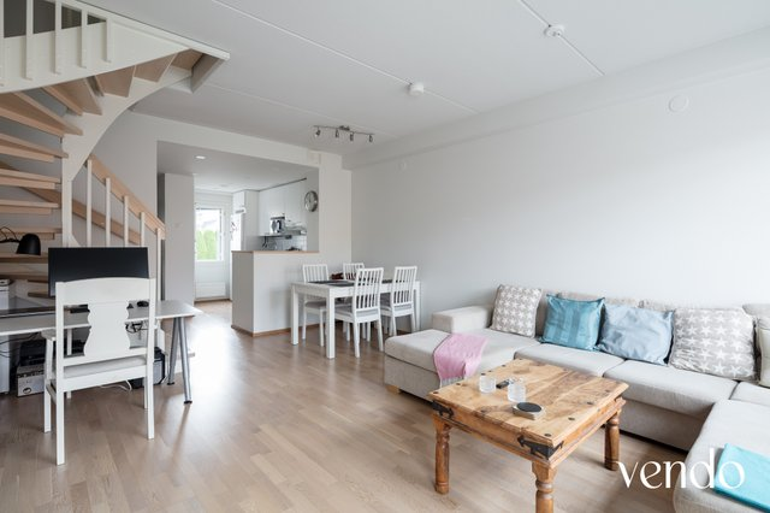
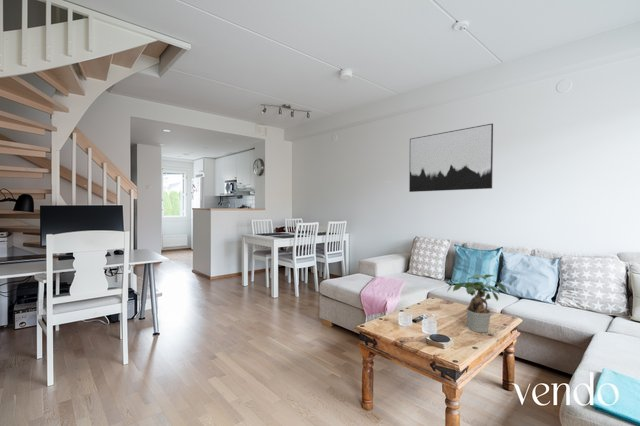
+ wall art [408,123,494,193]
+ potted plant [446,273,508,333]
